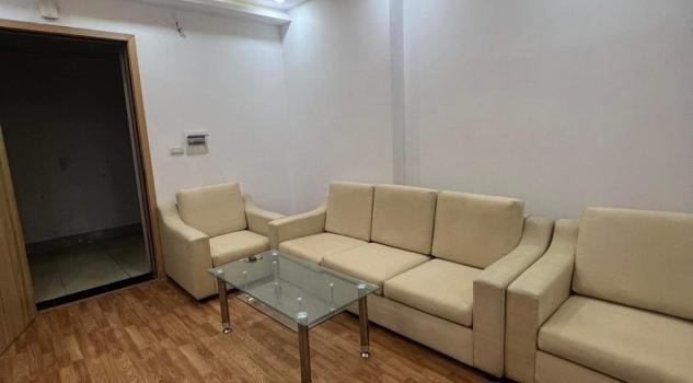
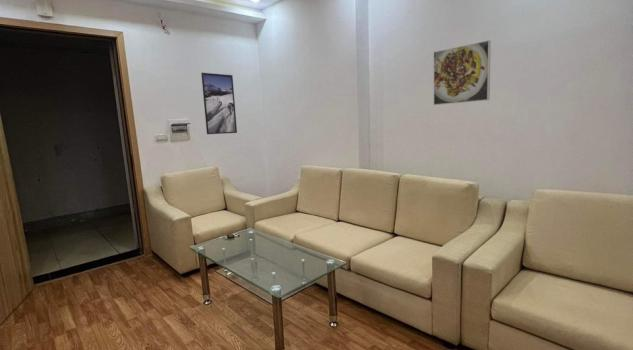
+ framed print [200,71,238,135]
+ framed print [433,39,492,106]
